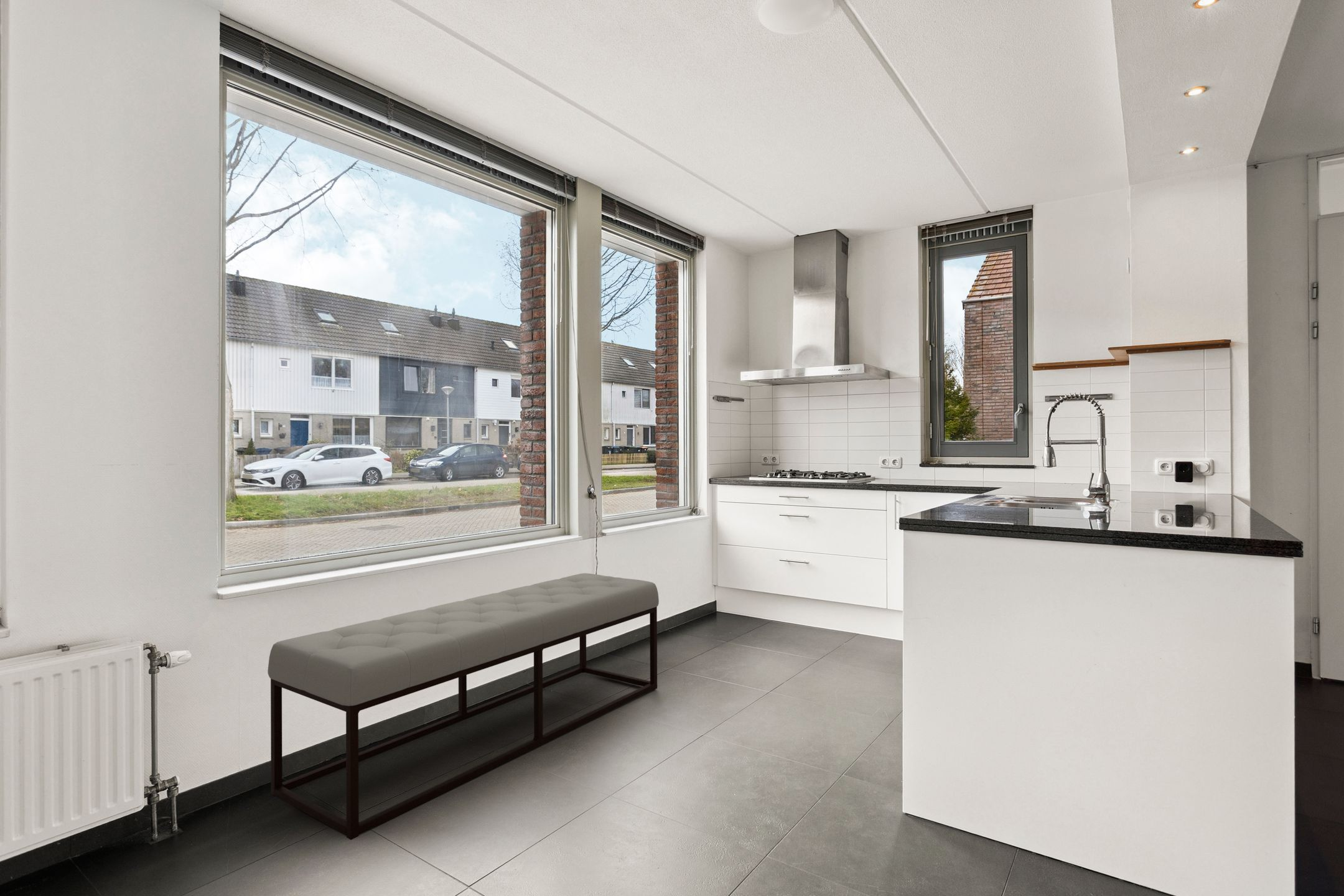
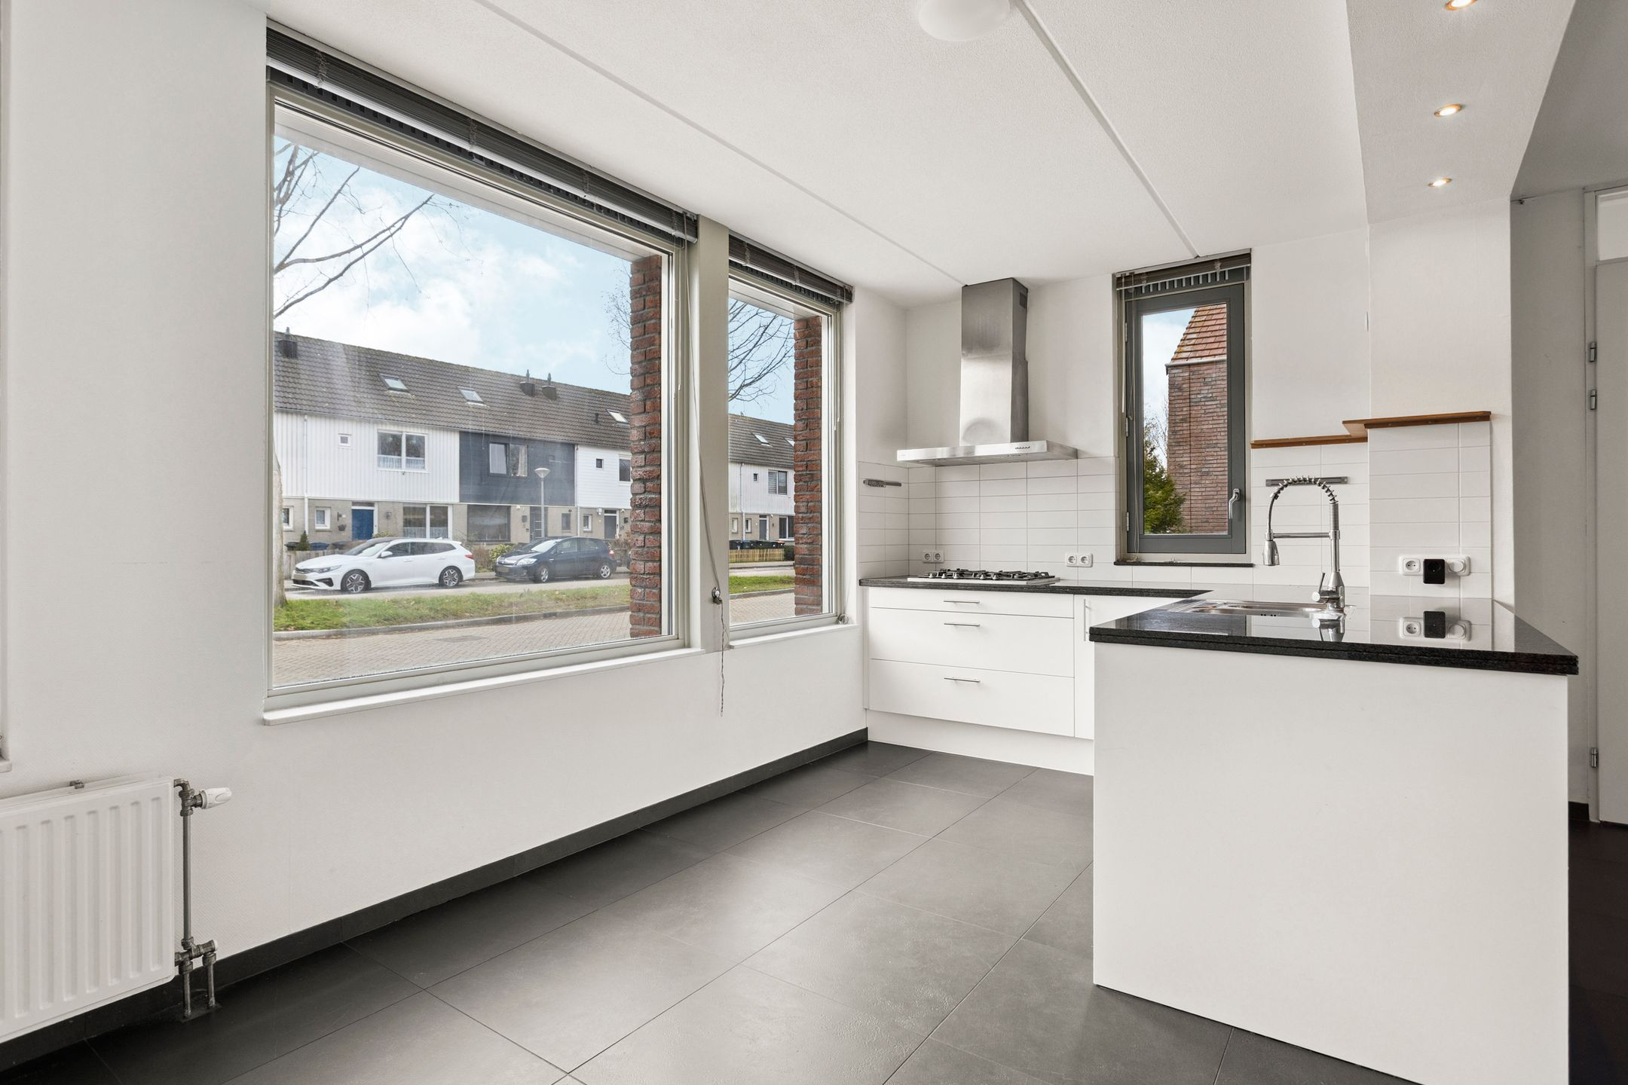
- bench [267,572,660,841]
